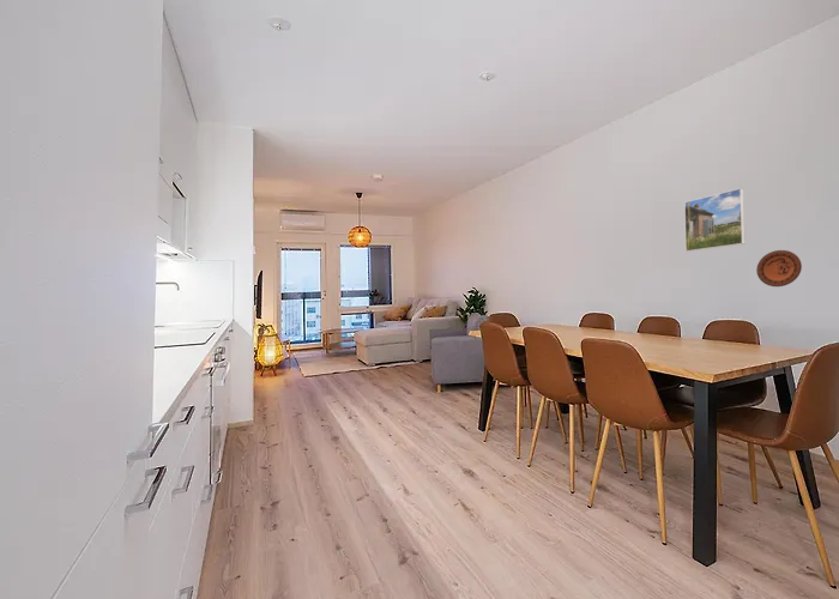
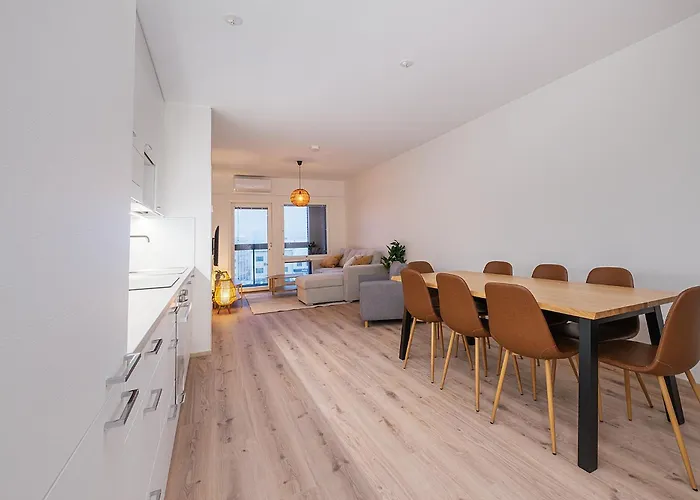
- decorative plate [755,249,803,288]
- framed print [683,187,746,253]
